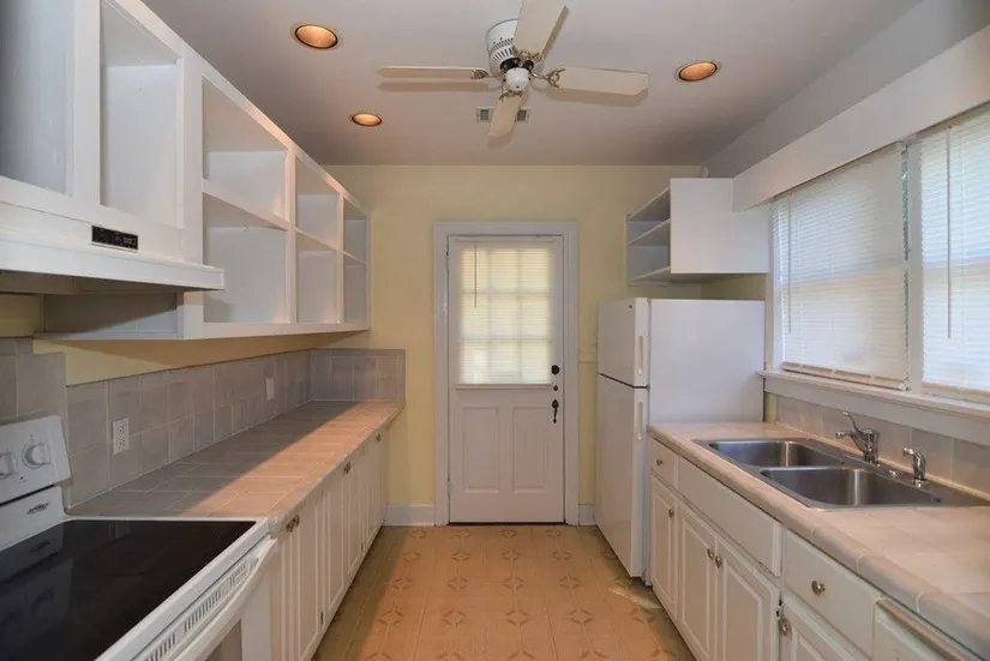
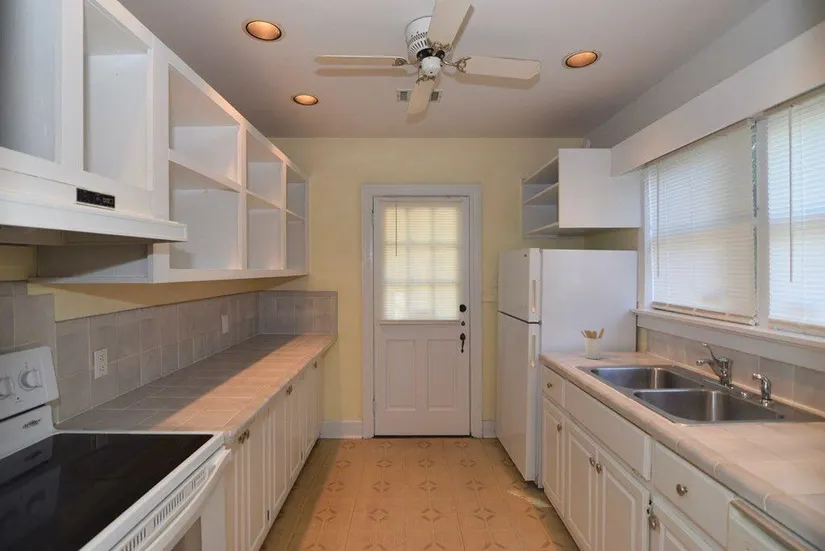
+ utensil holder [580,327,605,360]
